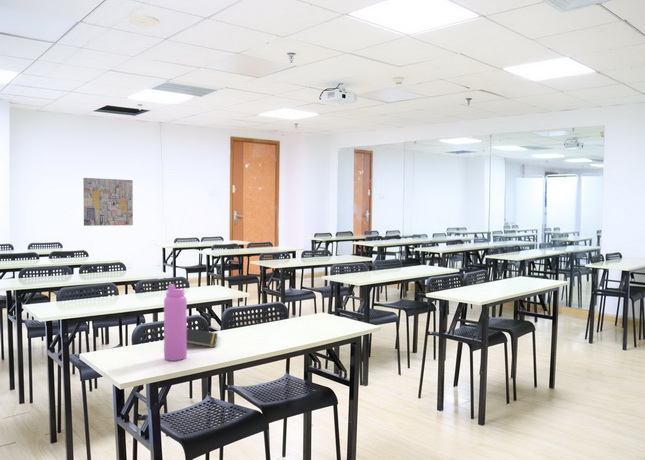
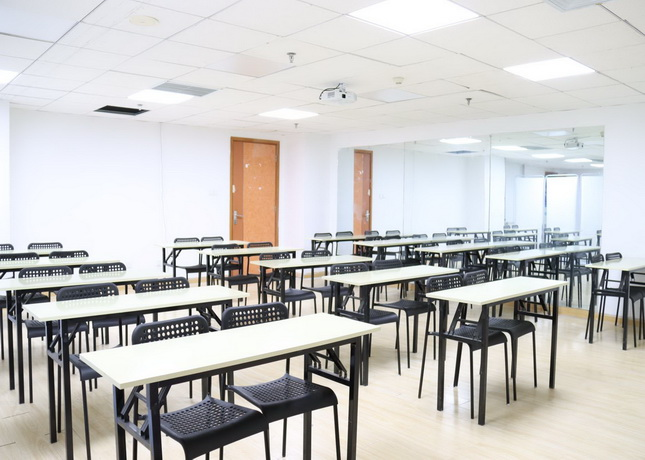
- wall art [82,177,134,227]
- notepad [187,327,219,348]
- water bottle [163,283,188,362]
